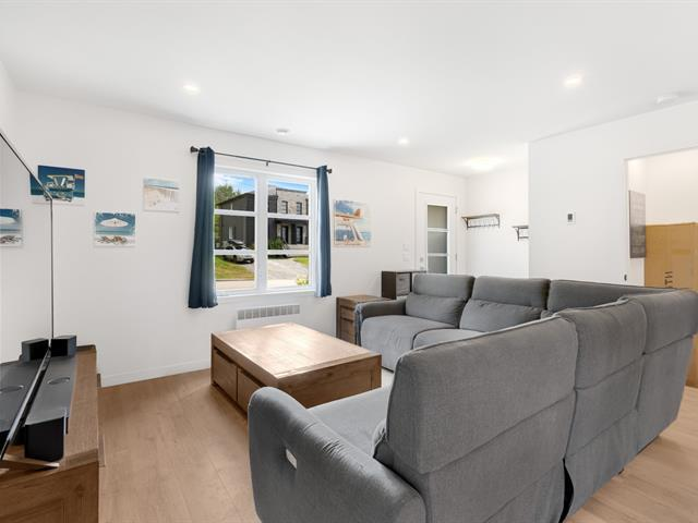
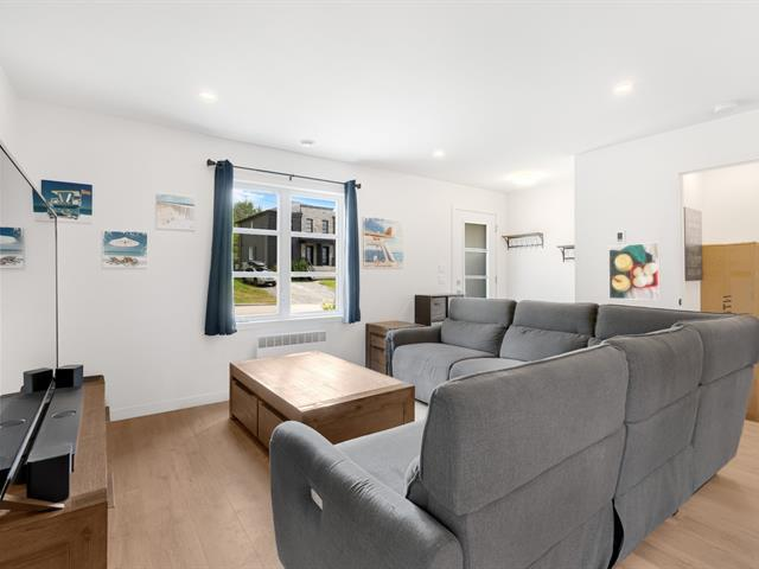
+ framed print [607,241,662,301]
